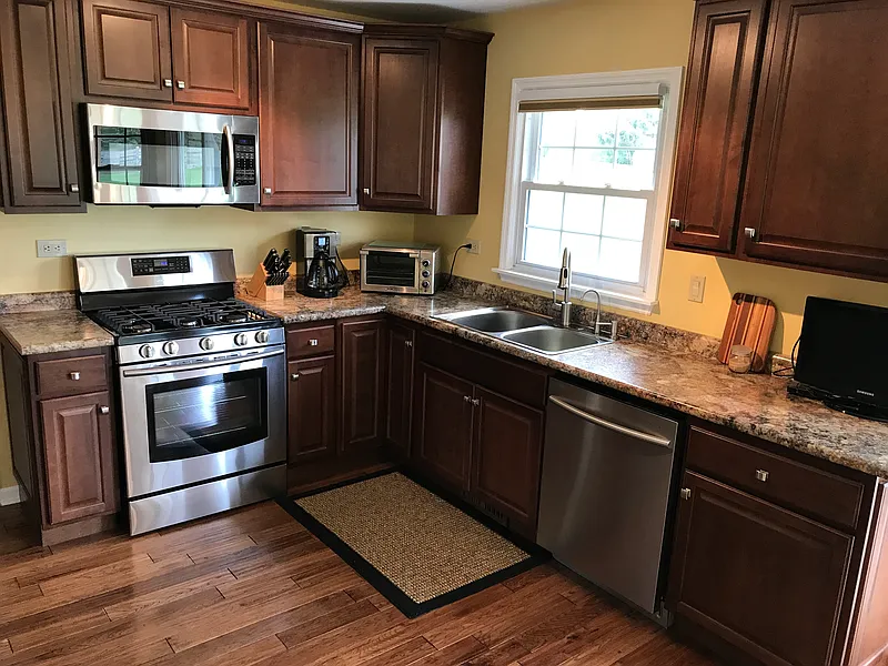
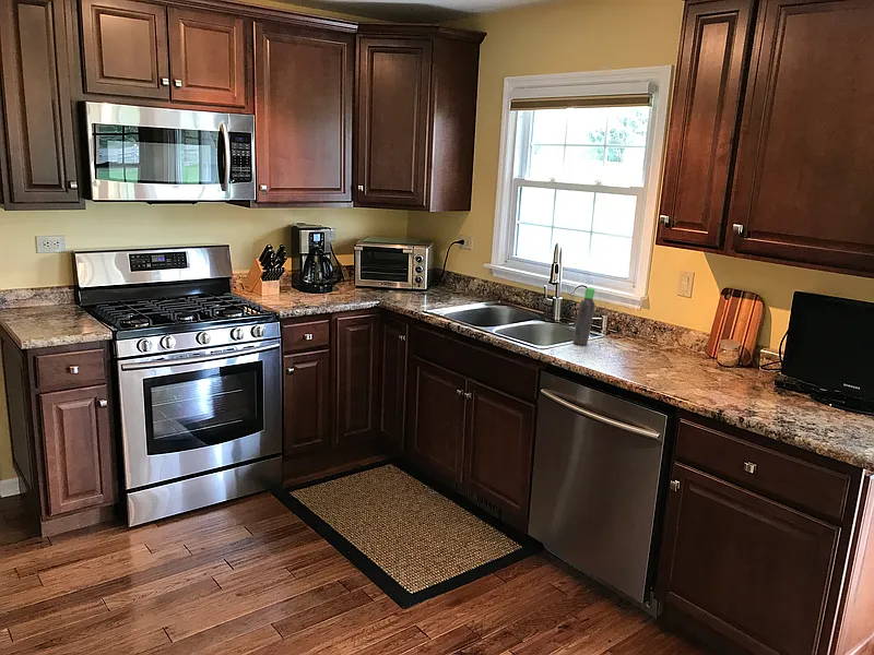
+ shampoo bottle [571,287,595,346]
